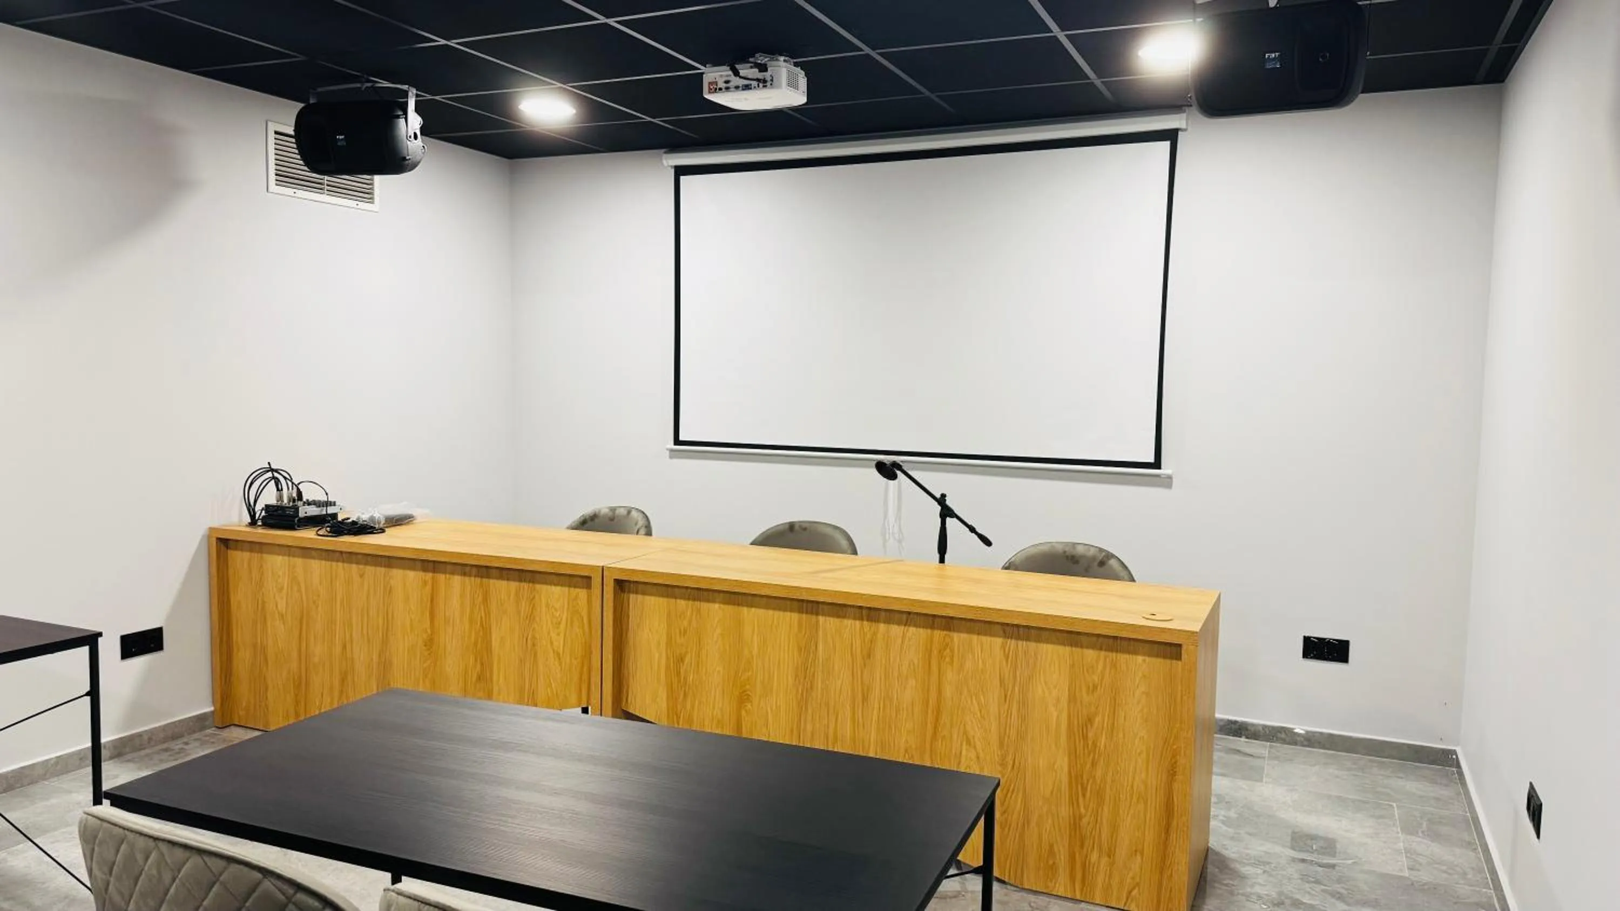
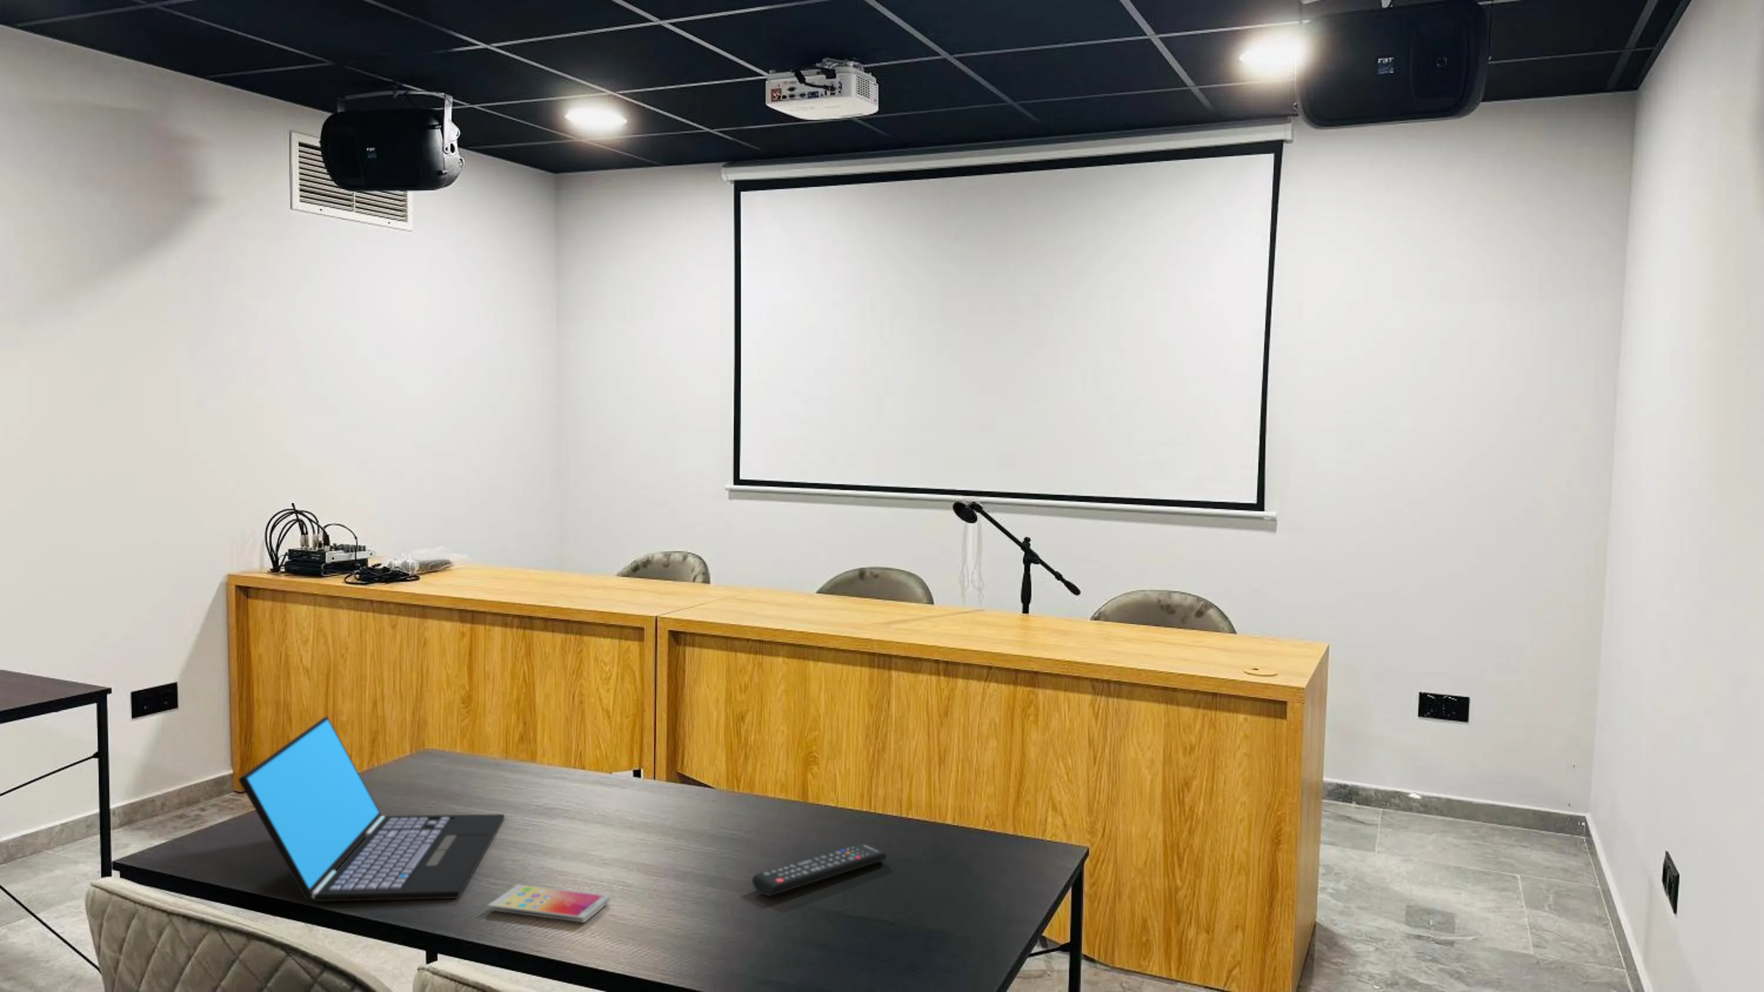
+ laptop [239,716,505,902]
+ remote control [751,843,887,896]
+ smartphone [487,884,611,923]
